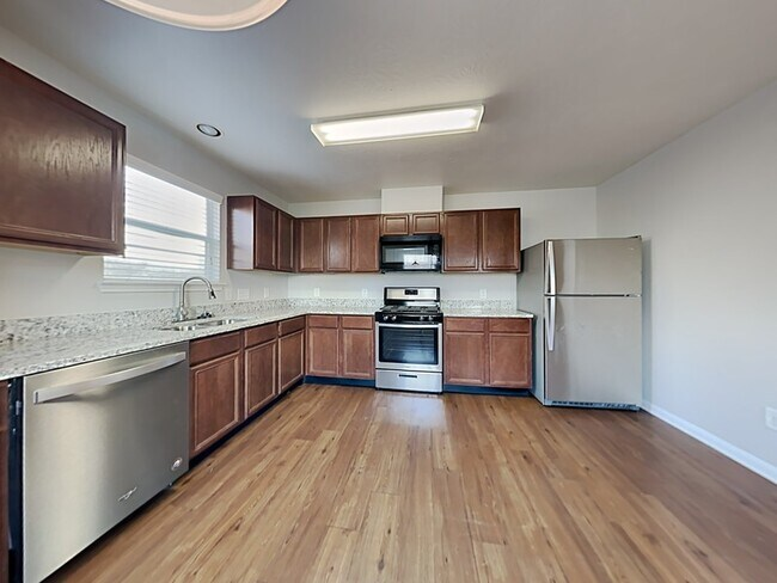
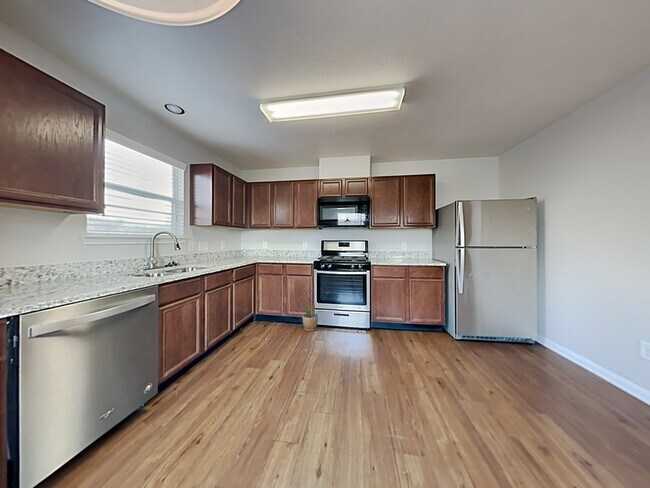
+ potted plant [301,301,319,332]
